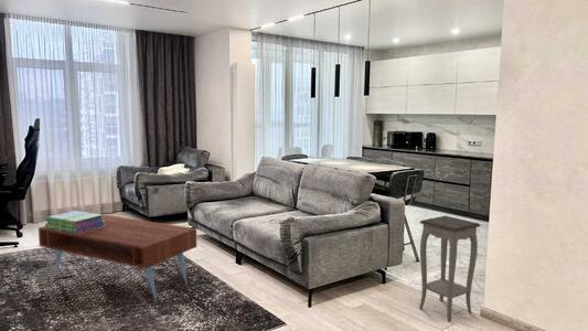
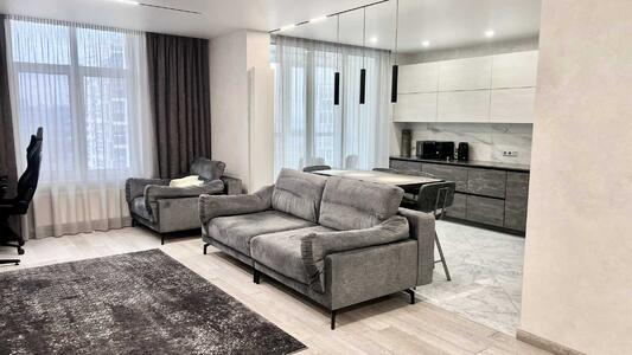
- coffee table [38,213,197,303]
- accent table [418,215,481,323]
- stack of books [44,210,105,234]
